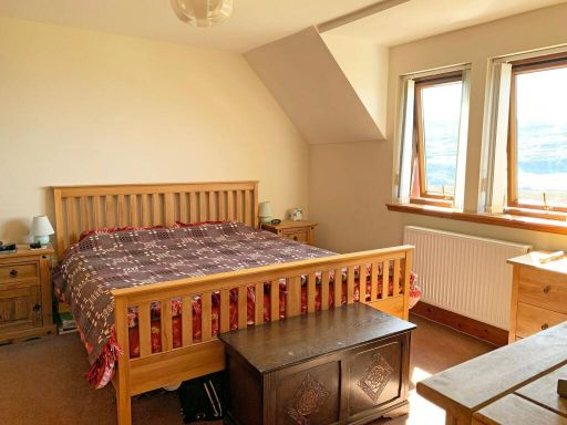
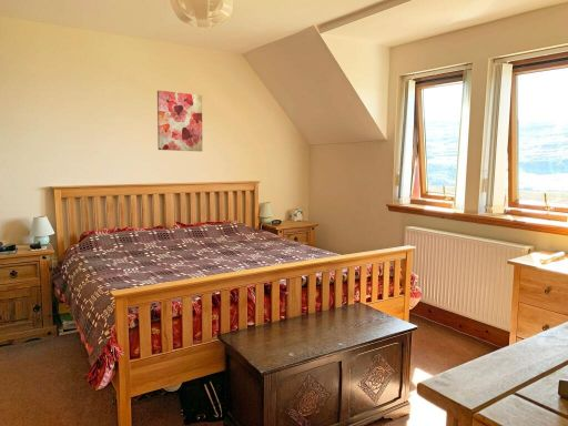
+ wall art [156,90,203,152]
